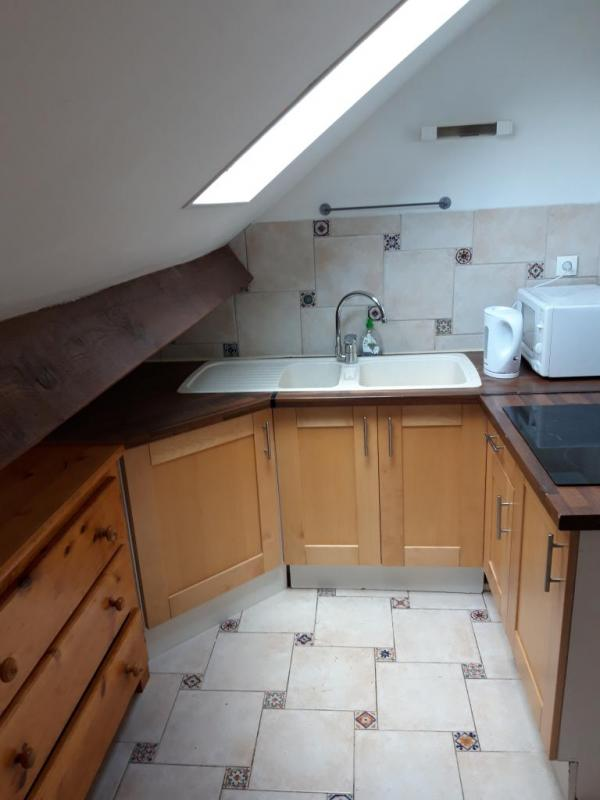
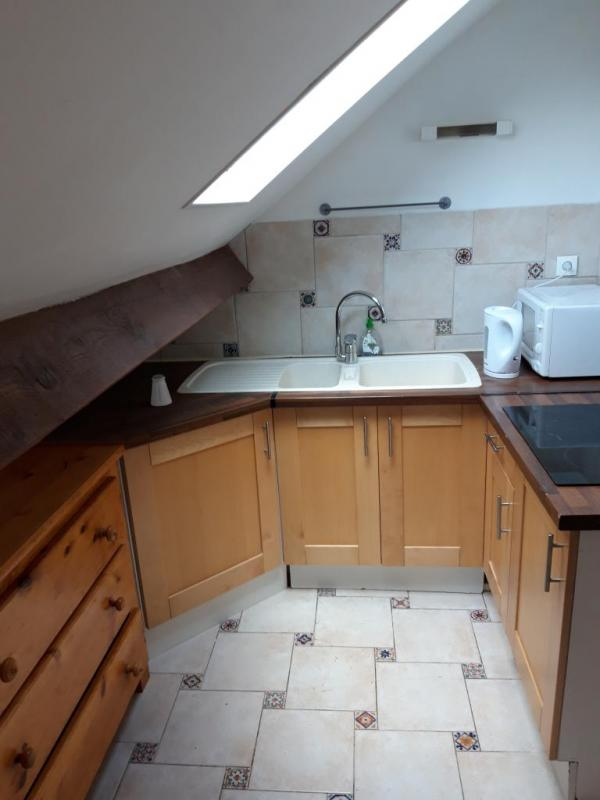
+ saltshaker [150,374,173,407]
